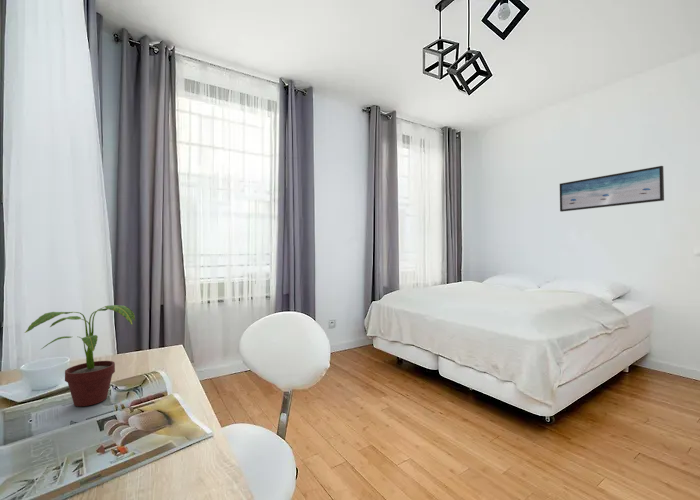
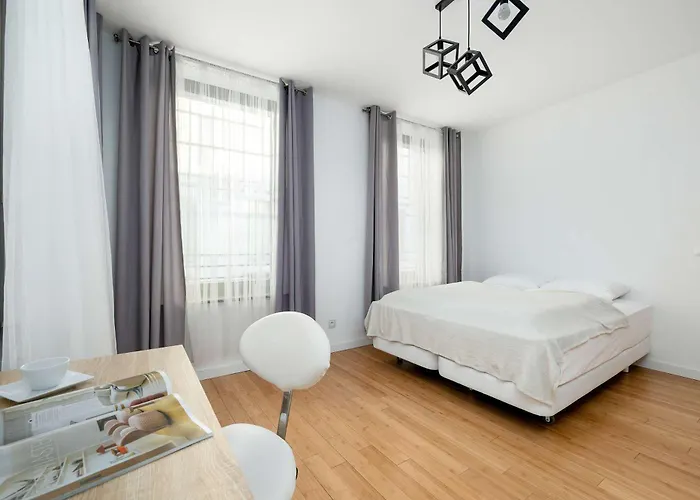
- potted plant [24,304,136,407]
- wall art [559,165,665,213]
